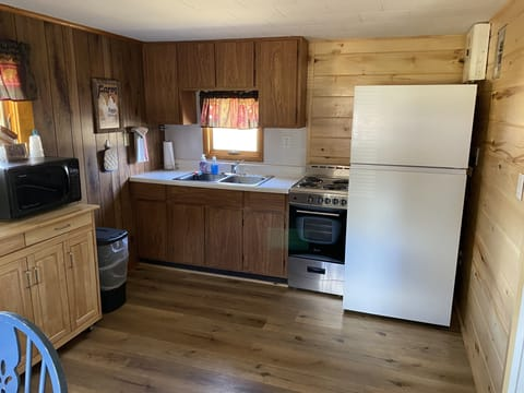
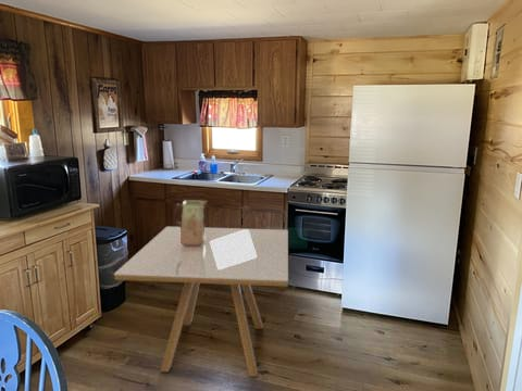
+ dining table [113,226,289,378]
+ vase [173,199,208,247]
